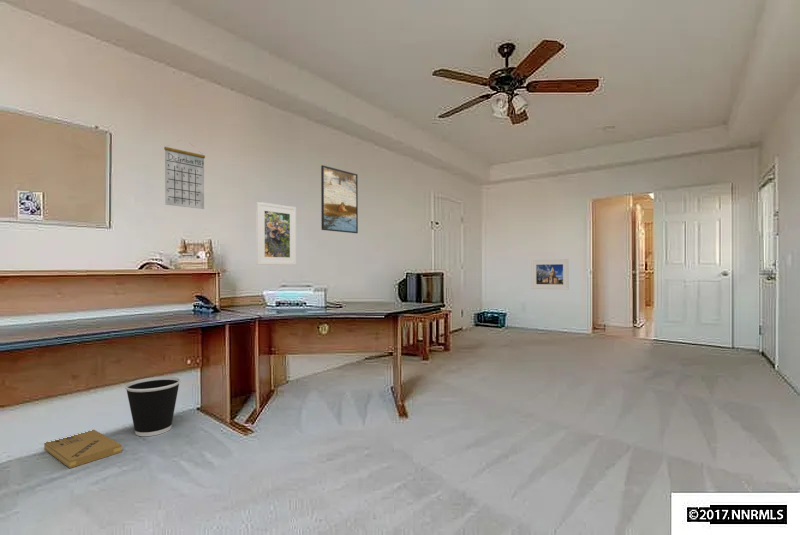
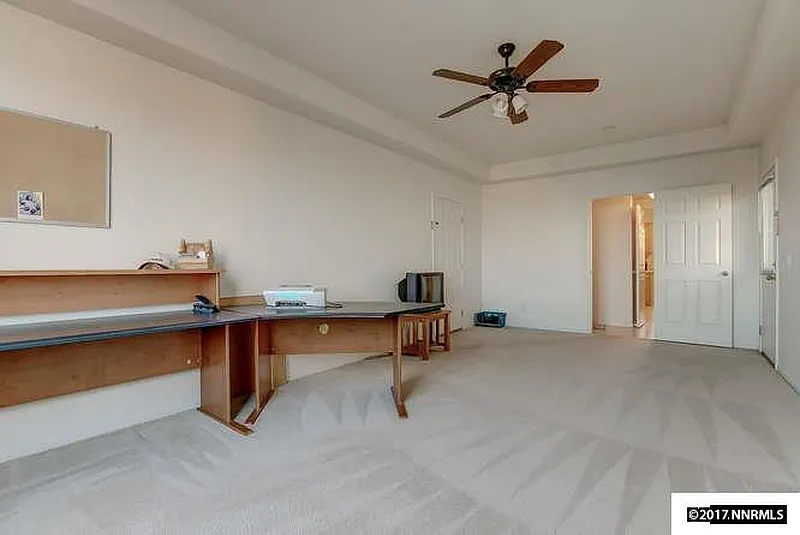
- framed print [531,258,569,291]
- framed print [255,201,297,266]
- wastebasket [124,376,182,437]
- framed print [320,164,359,234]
- cardboard box [43,429,123,469]
- calendar [163,139,206,210]
